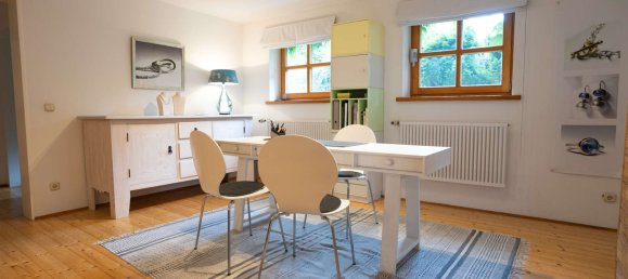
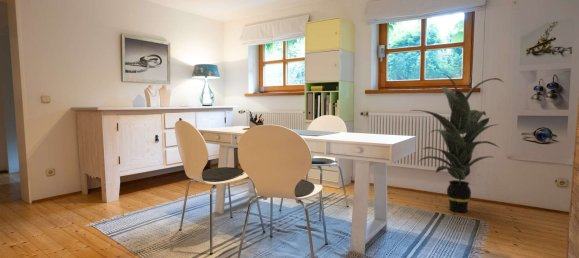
+ indoor plant [410,72,504,213]
